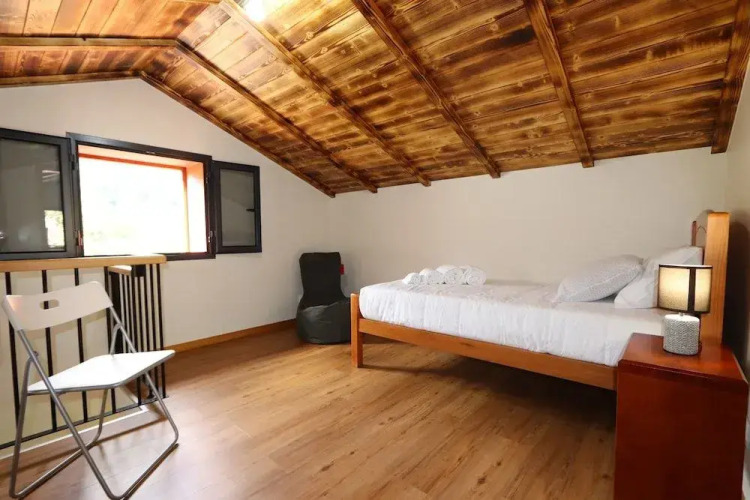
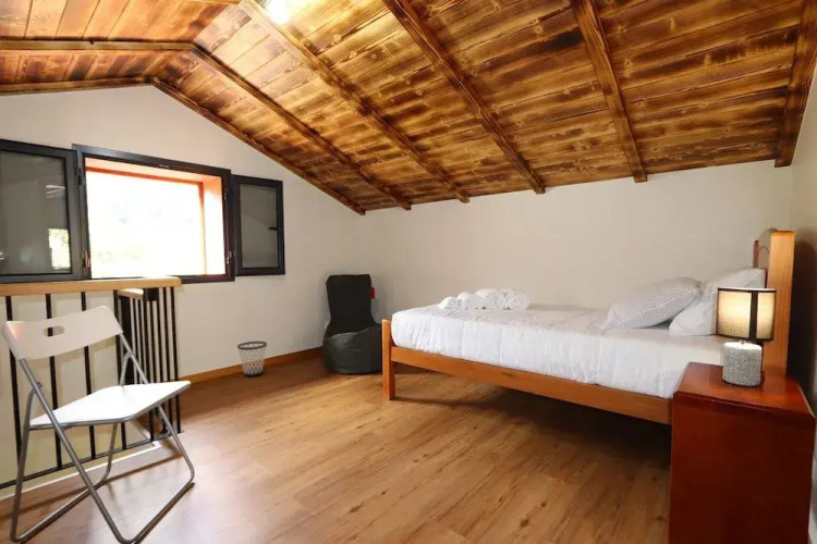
+ wastebasket [236,341,268,378]
